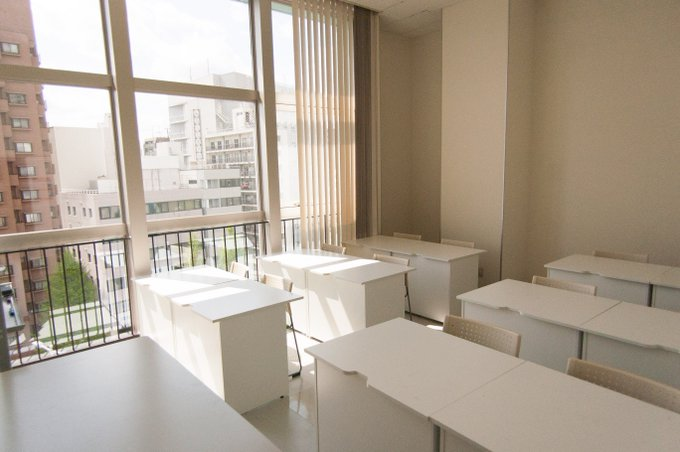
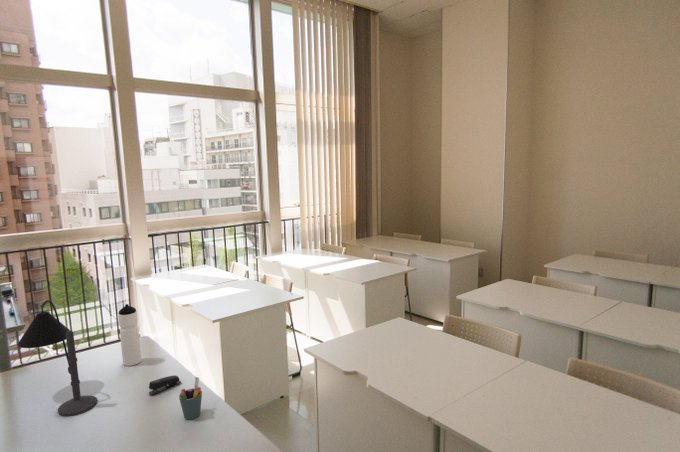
+ water bottle [117,303,143,367]
+ pen holder [178,376,203,420]
+ desk lamp [17,299,98,417]
+ stapler [148,374,182,396]
